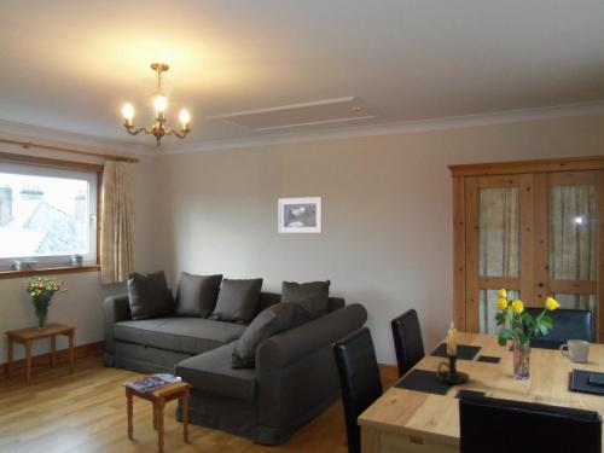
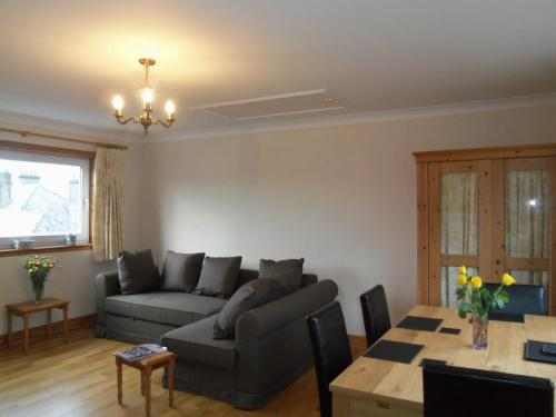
- candle holder [435,319,471,385]
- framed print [277,196,324,234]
- mug [558,338,591,365]
